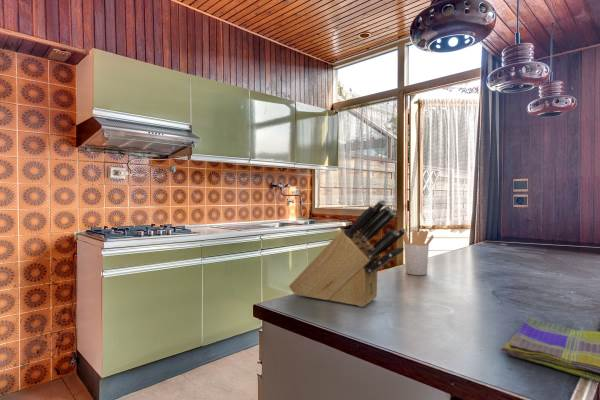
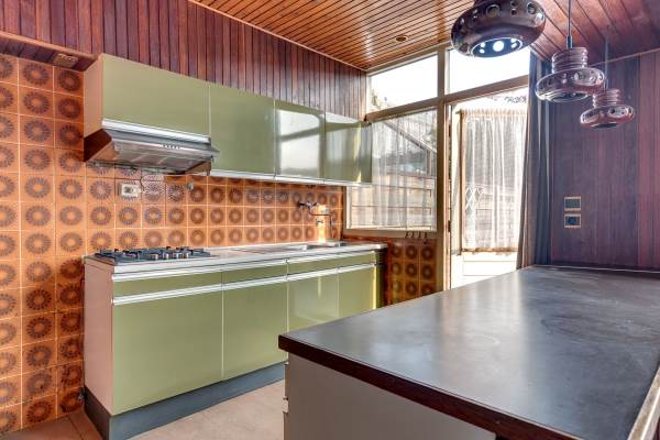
- knife block [288,199,407,308]
- dish towel [500,316,600,383]
- utensil holder [402,229,435,276]
